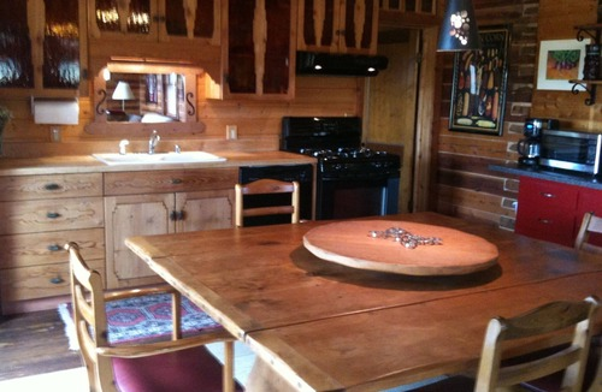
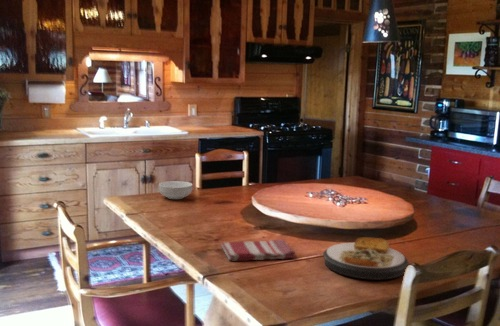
+ cereal bowl [158,180,193,200]
+ plate [322,236,410,281]
+ dish towel [220,238,296,262]
